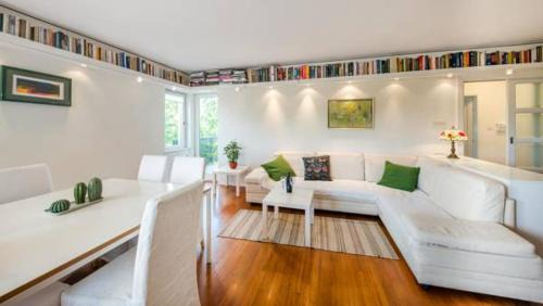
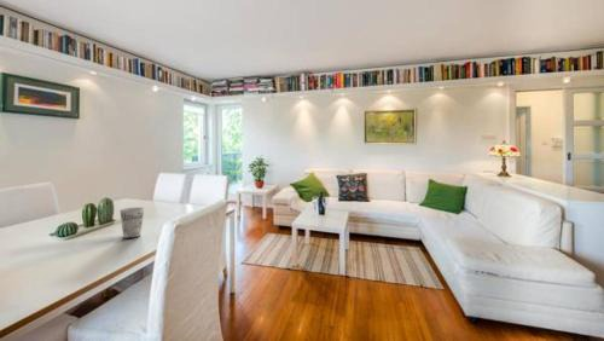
+ cup [118,207,145,239]
